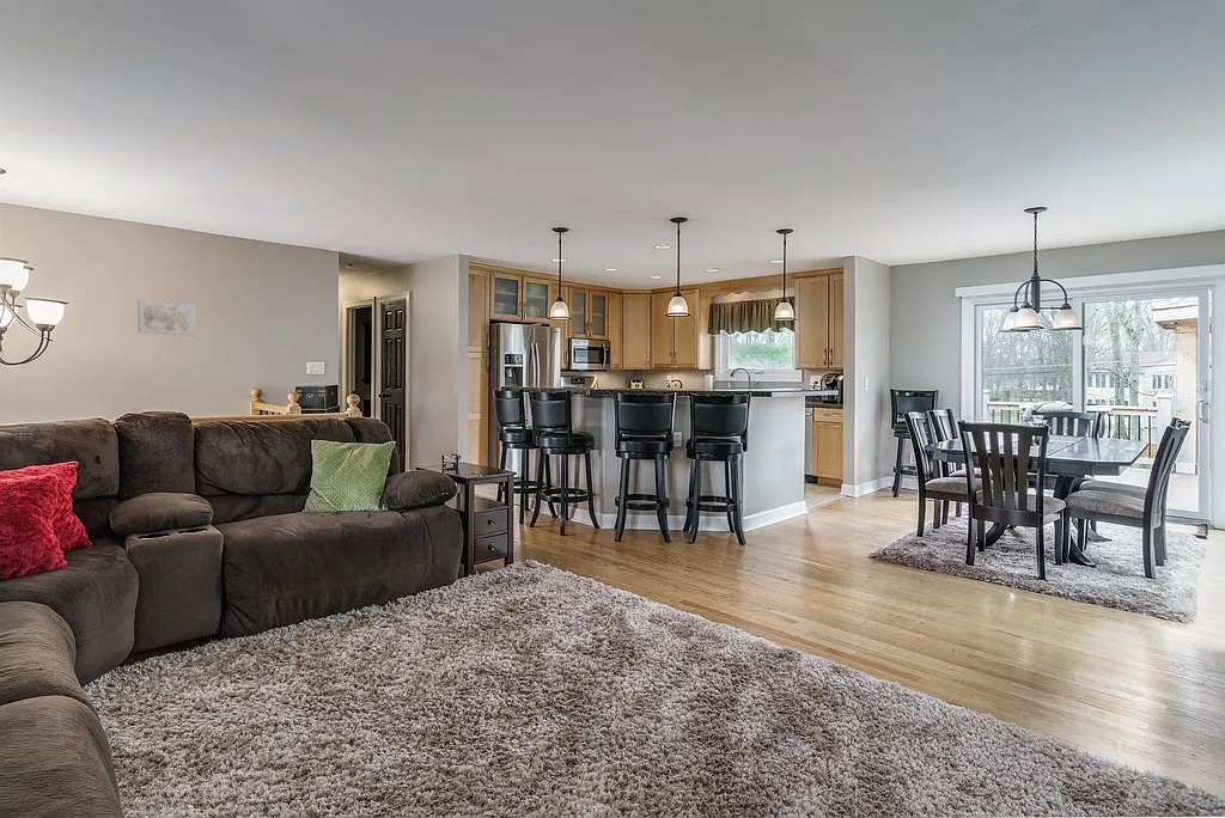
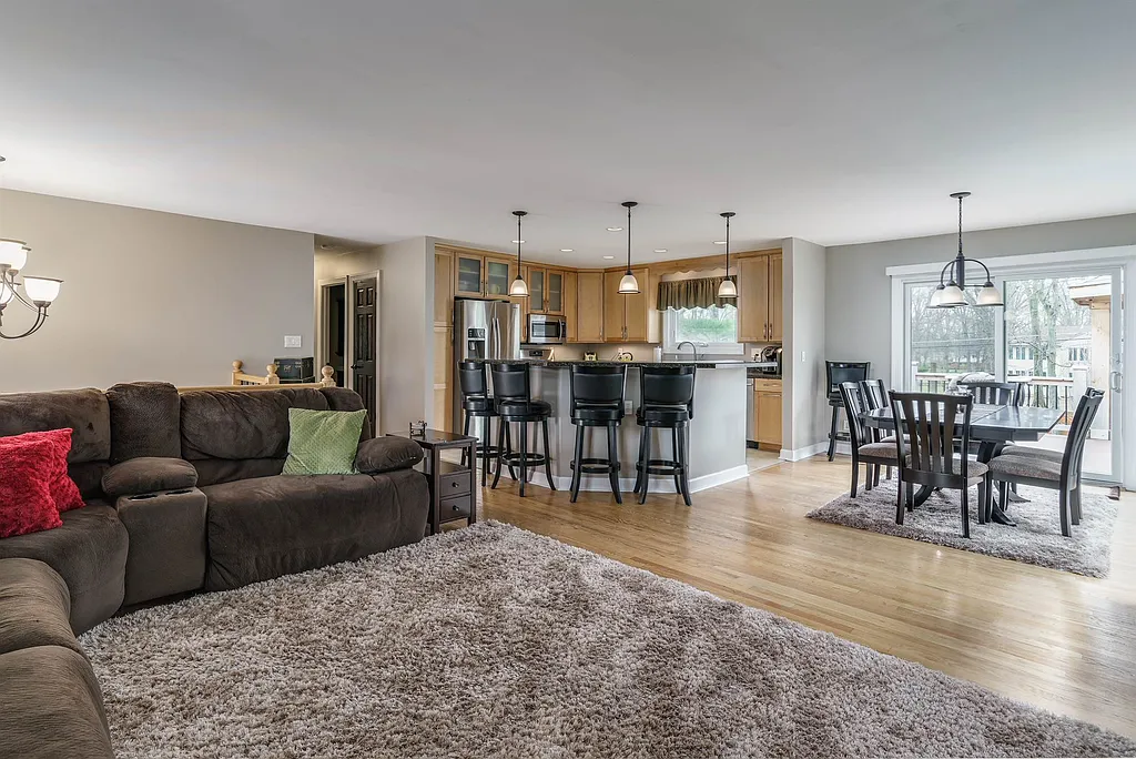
- wall art [136,299,196,337]
